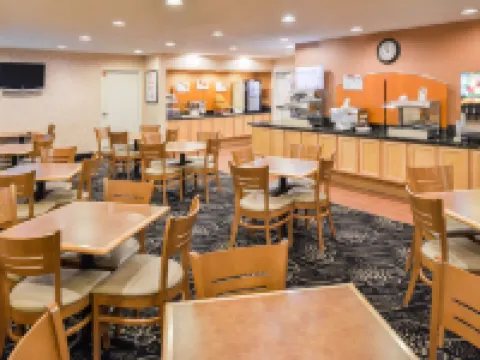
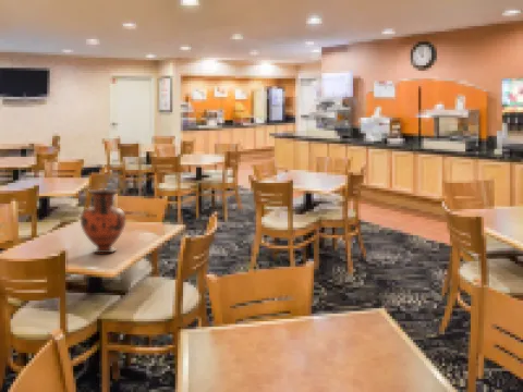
+ vase [80,188,126,254]
